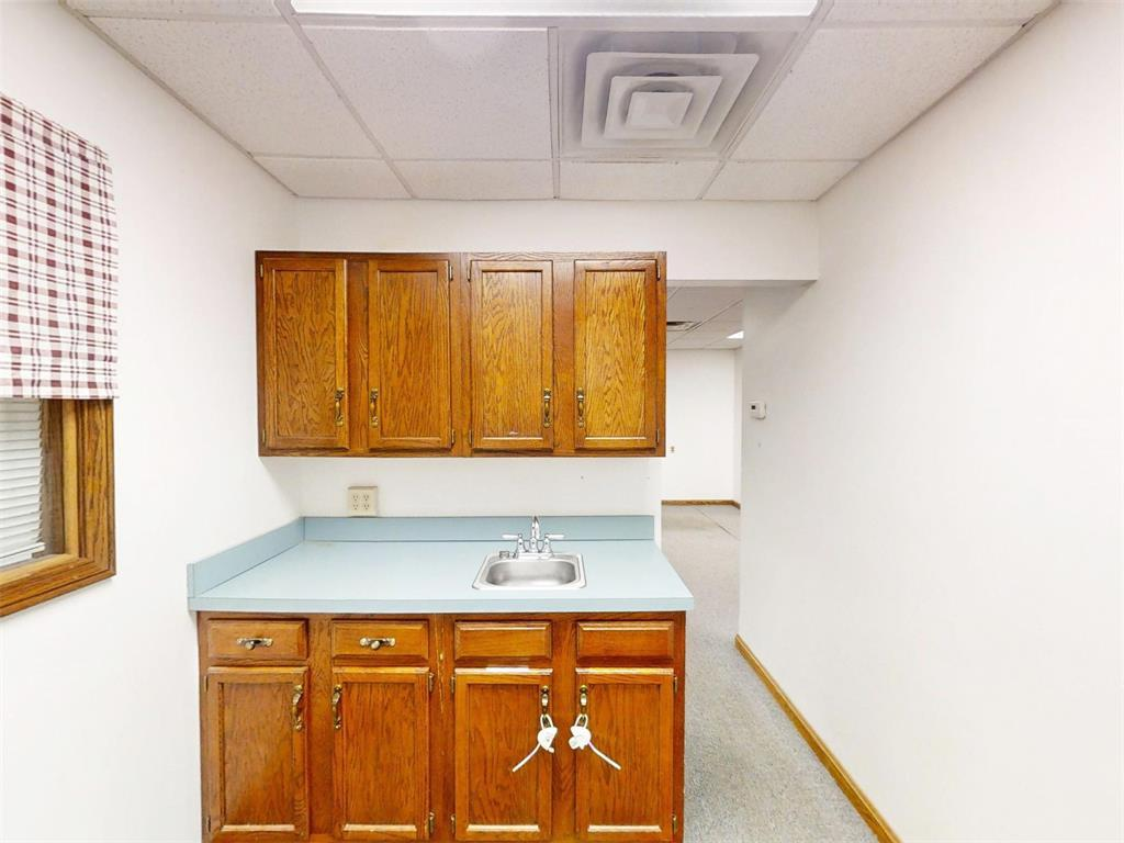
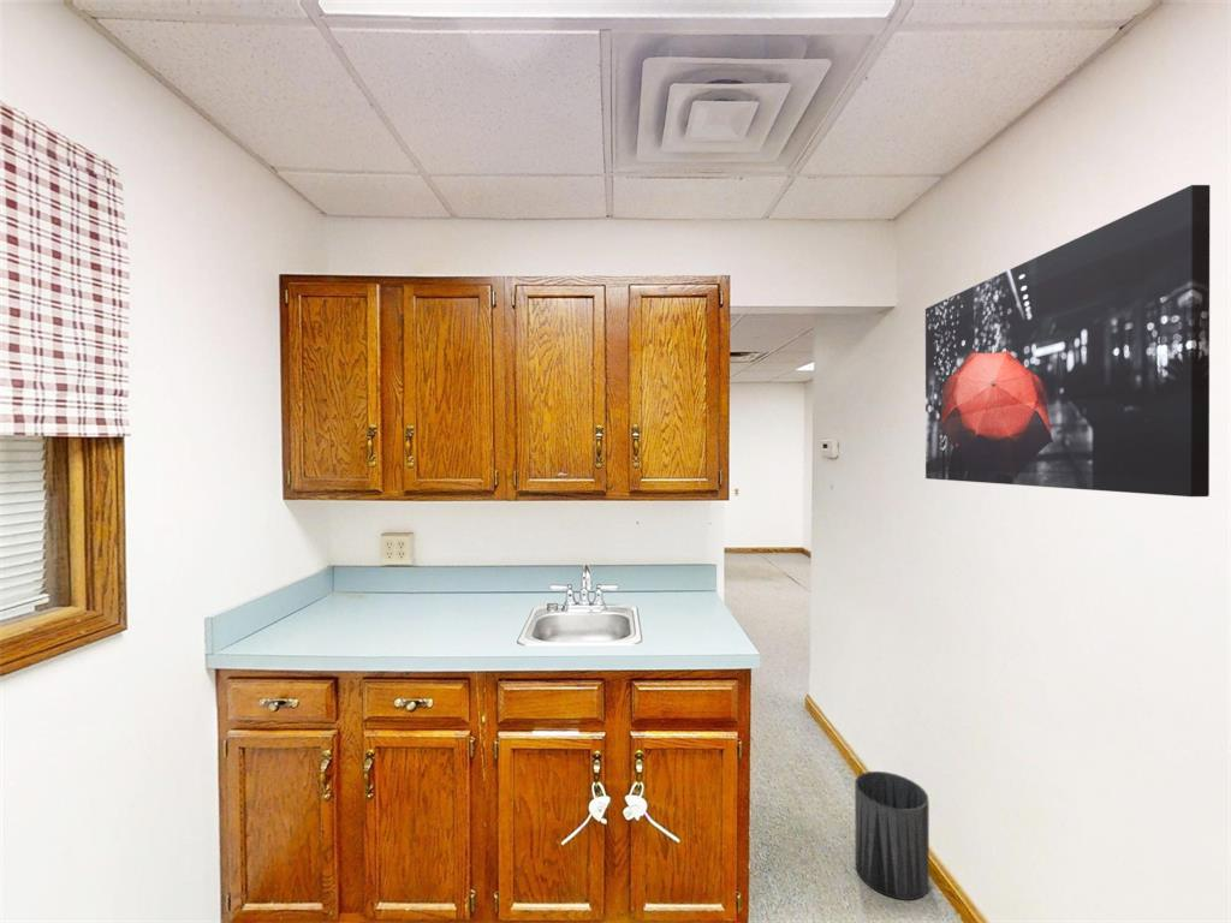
+ wall art [924,184,1211,498]
+ trash can [854,770,930,901]
